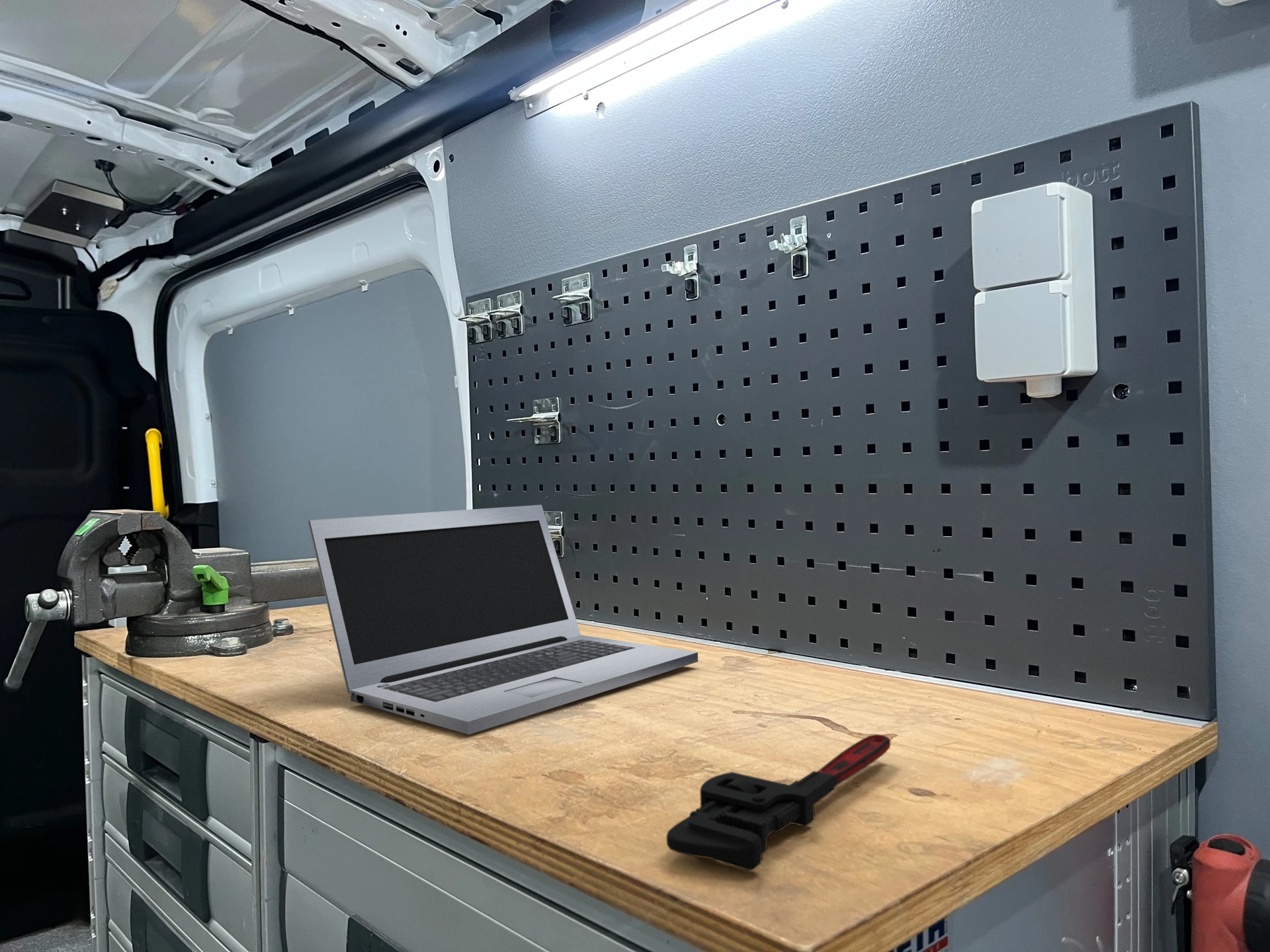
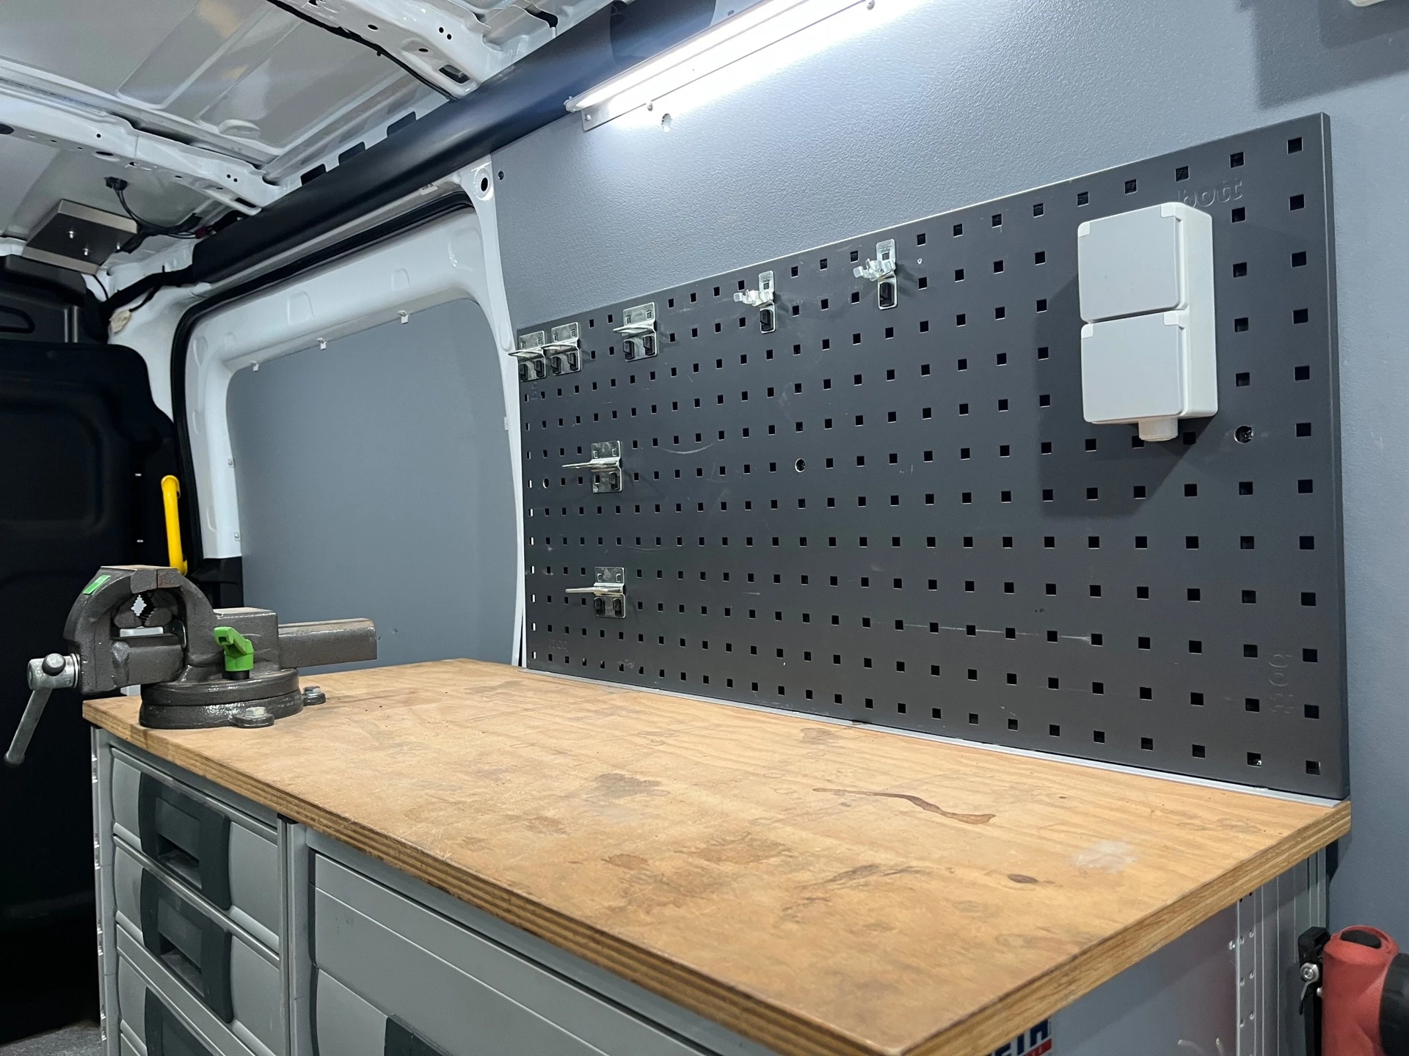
- adjustable wrench [666,734,891,871]
- laptop [308,504,698,735]
